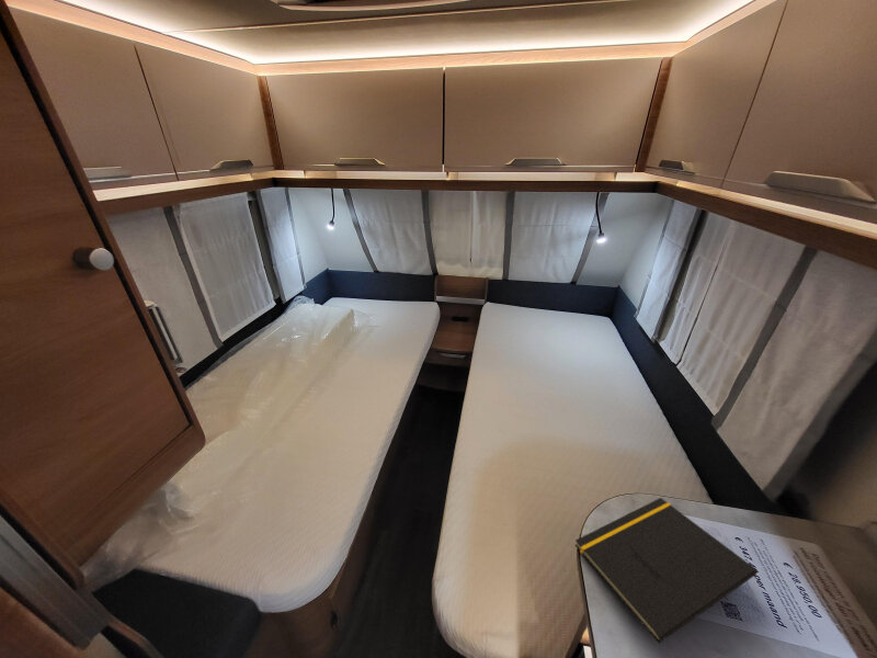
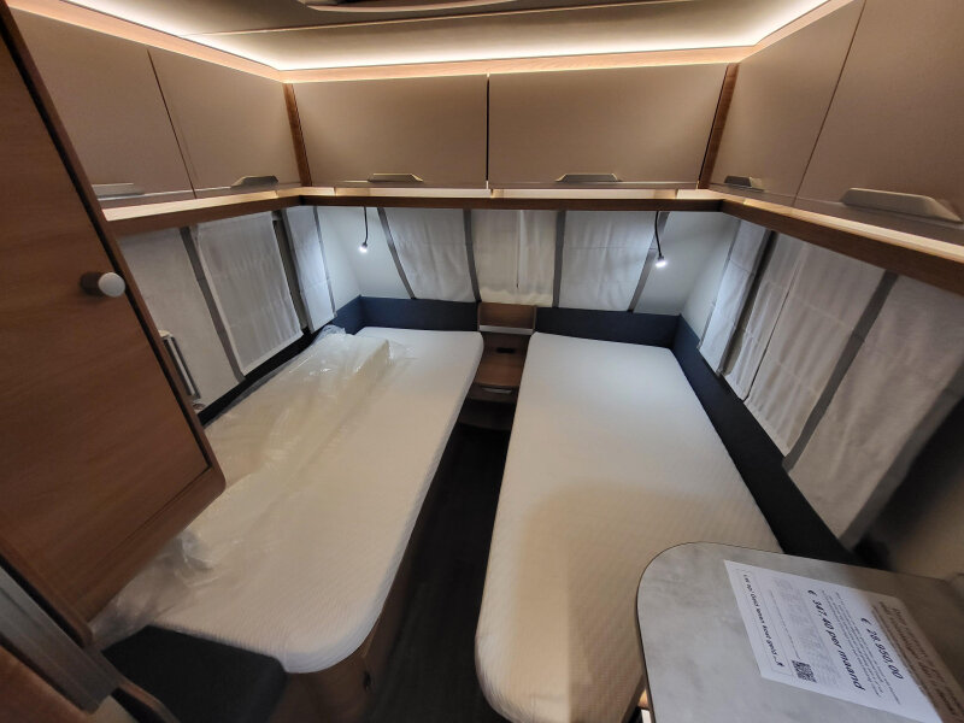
- notepad [574,497,759,644]
